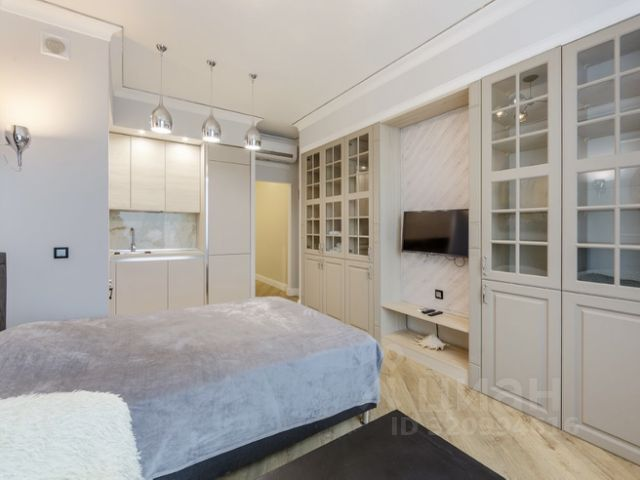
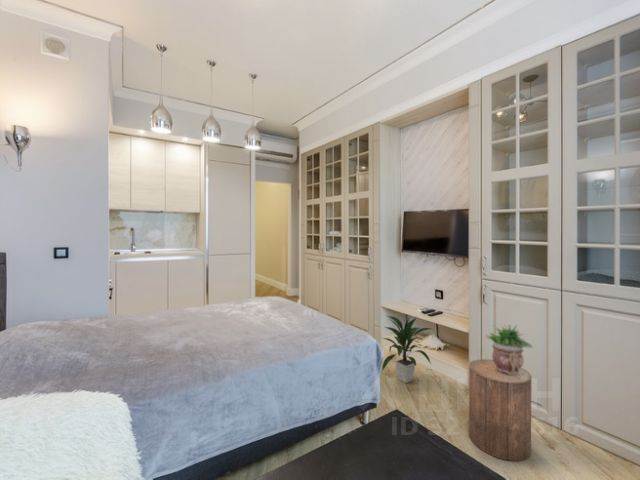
+ indoor plant [381,315,433,384]
+ stool [468,358,532,462]
+ potted plant [485,323,533,375]
